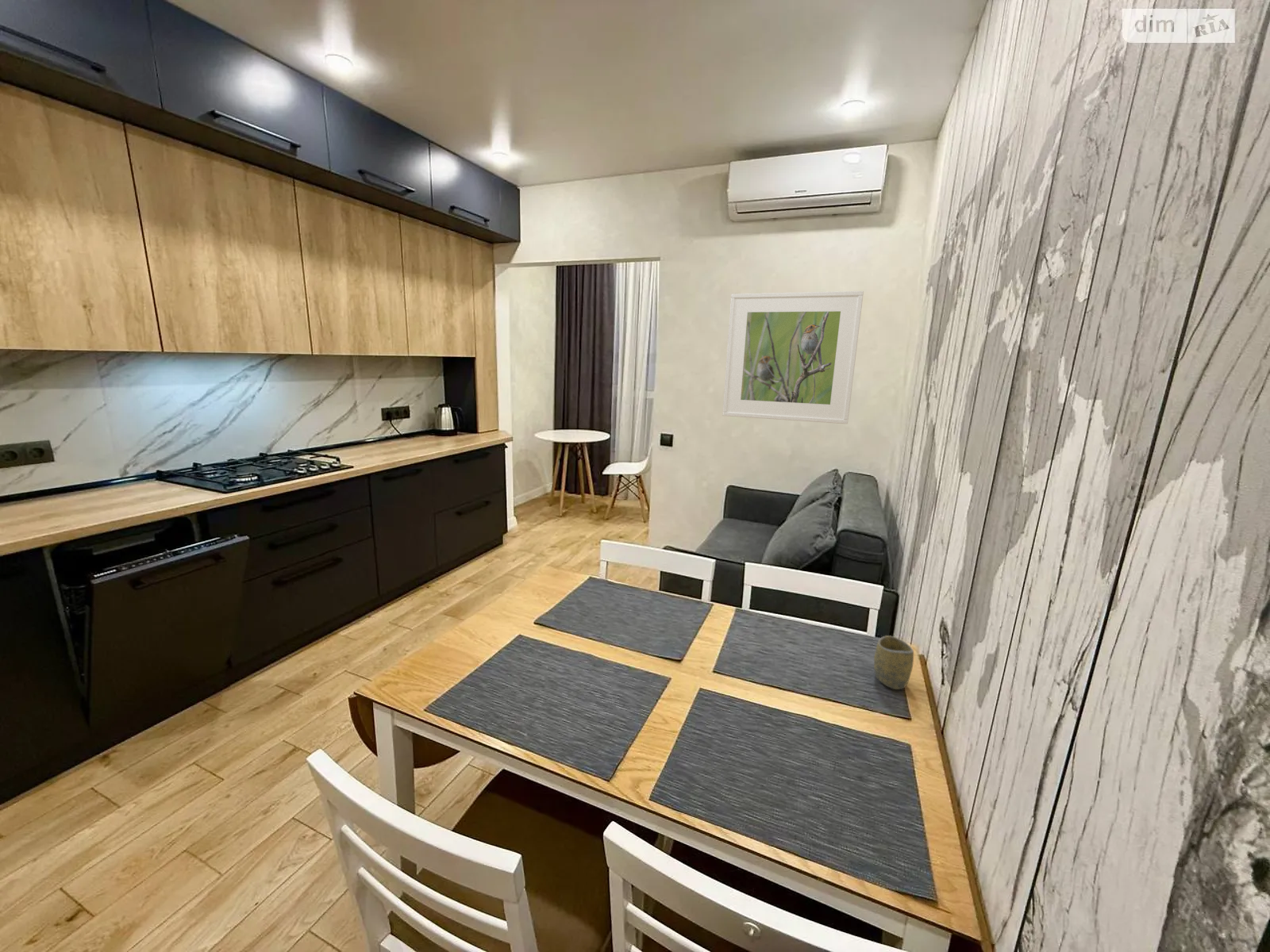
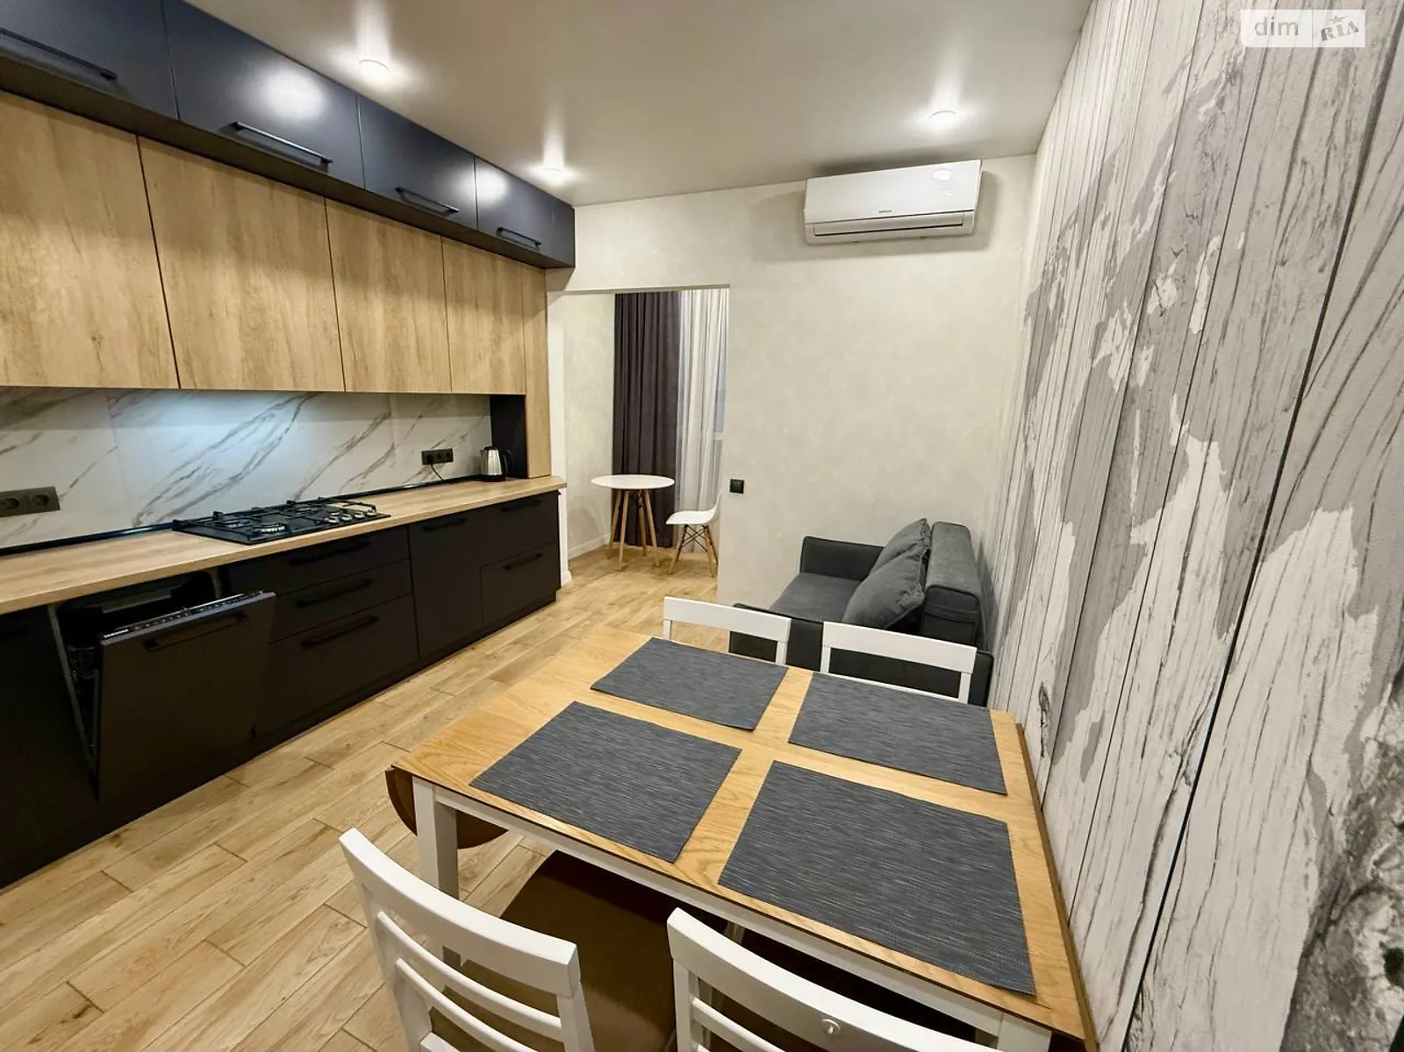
- cup [873,635,914,690]
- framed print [722,290,864,424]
